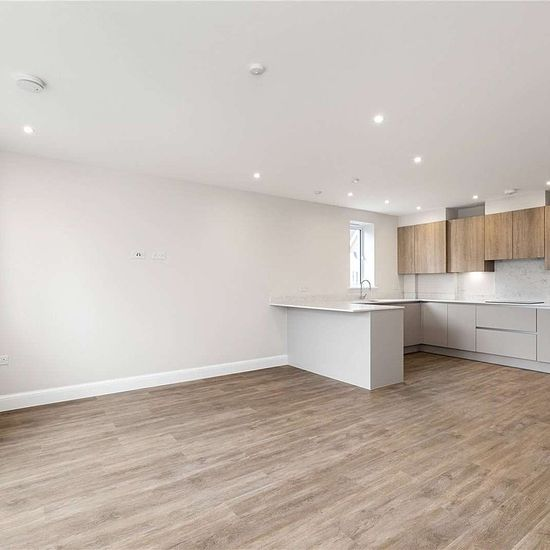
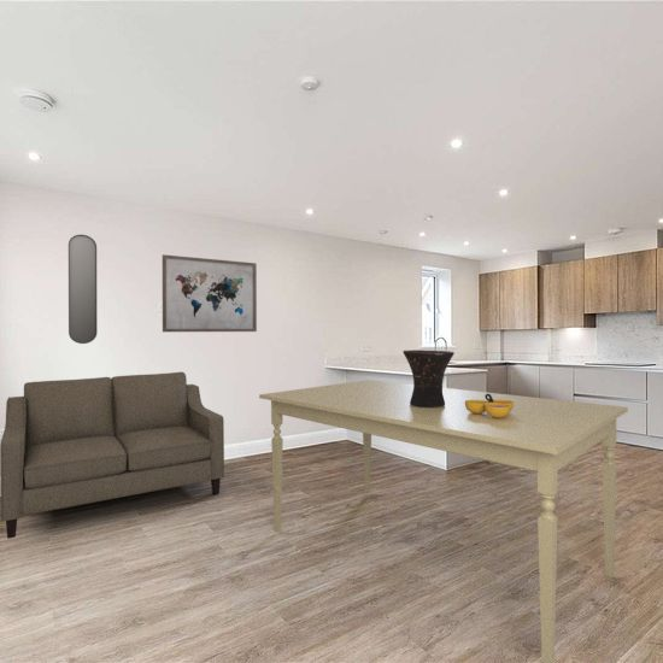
+ wall art [162,253,258,333]
+ dining table [258,379,629,663]
+ decorative bowl [465,394,514,418]
+ home mirror [68,234,99,345]
+ sofa [0,371,225,540]
+ vase [401,348,456,407]
